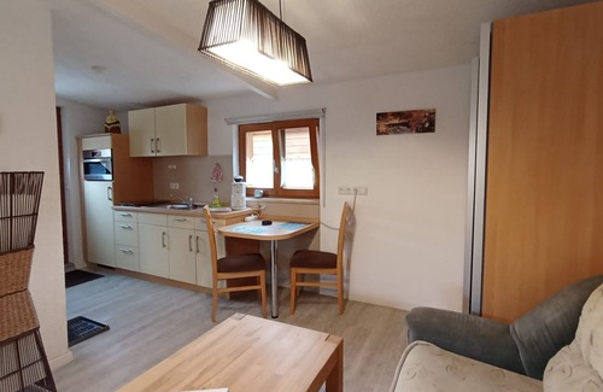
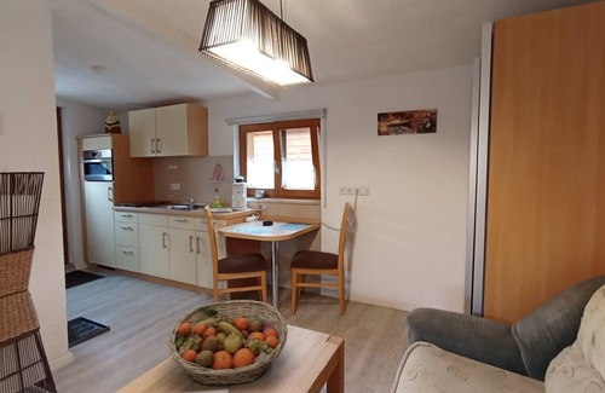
+ fruit basket [167,299,289,387]
